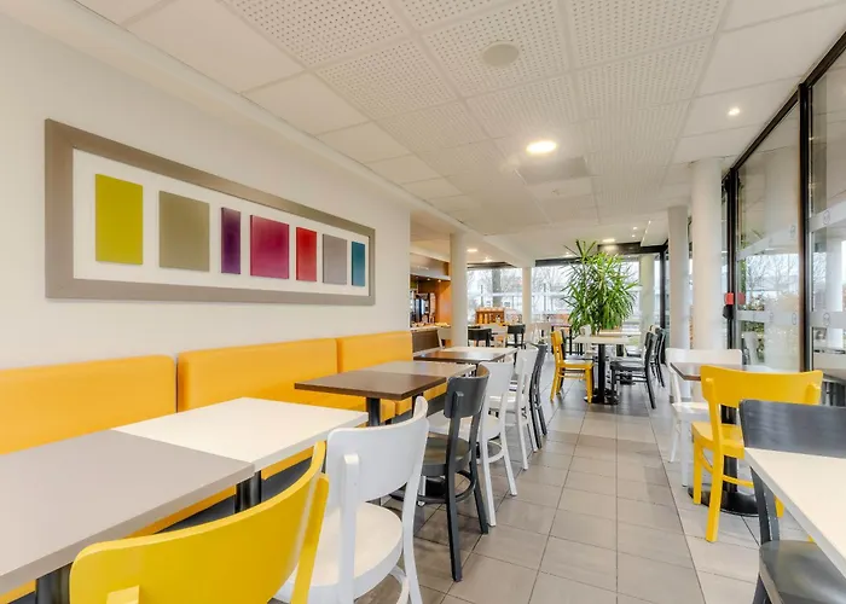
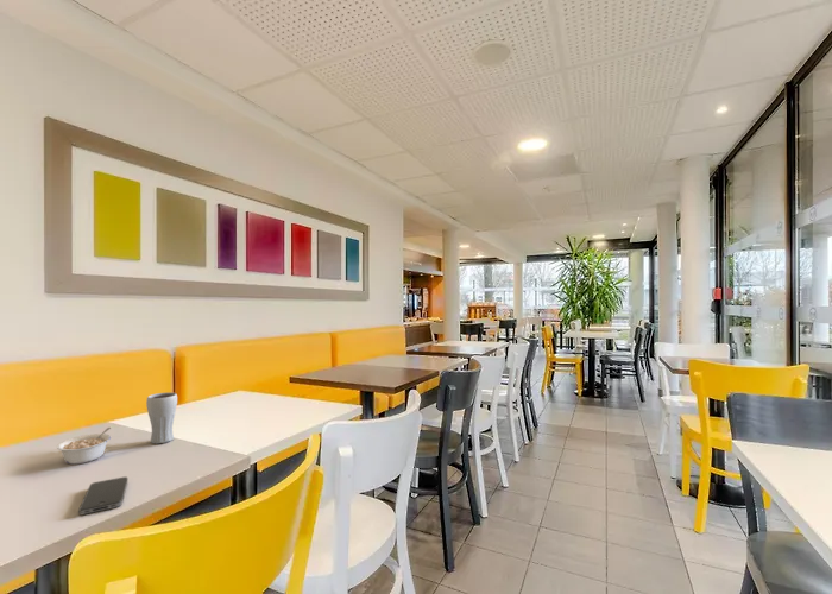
+ drinking glass [145,392,178,444]
+ smartphone [78,475,130,516]
+ legume [56,426,112,466]
